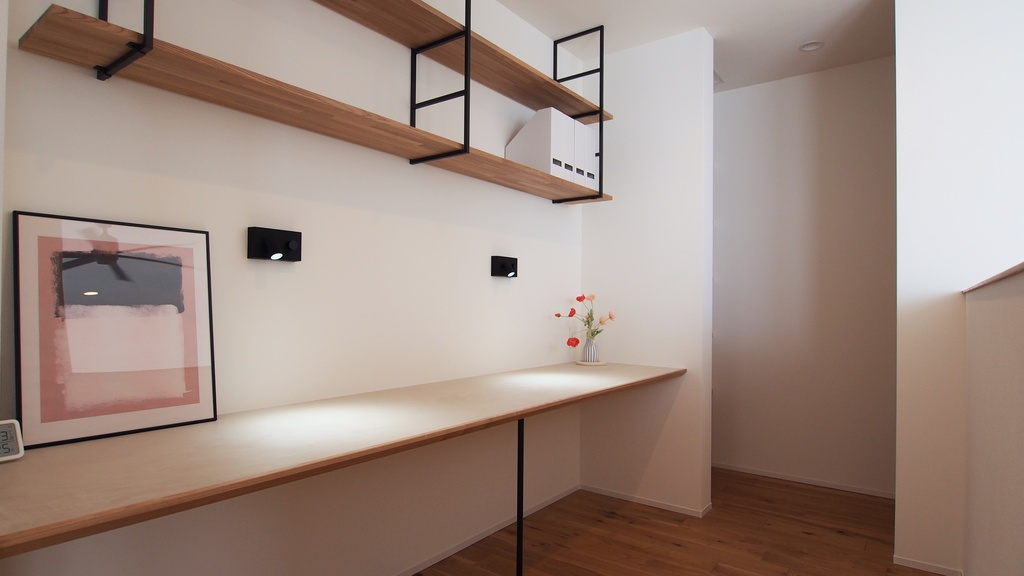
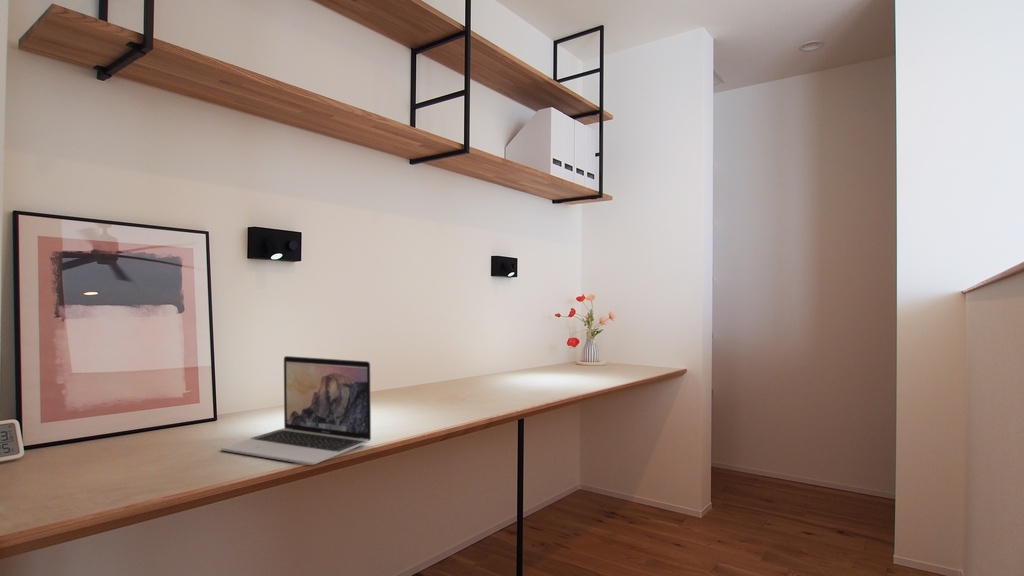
+ laptop [220,355,372,466]
